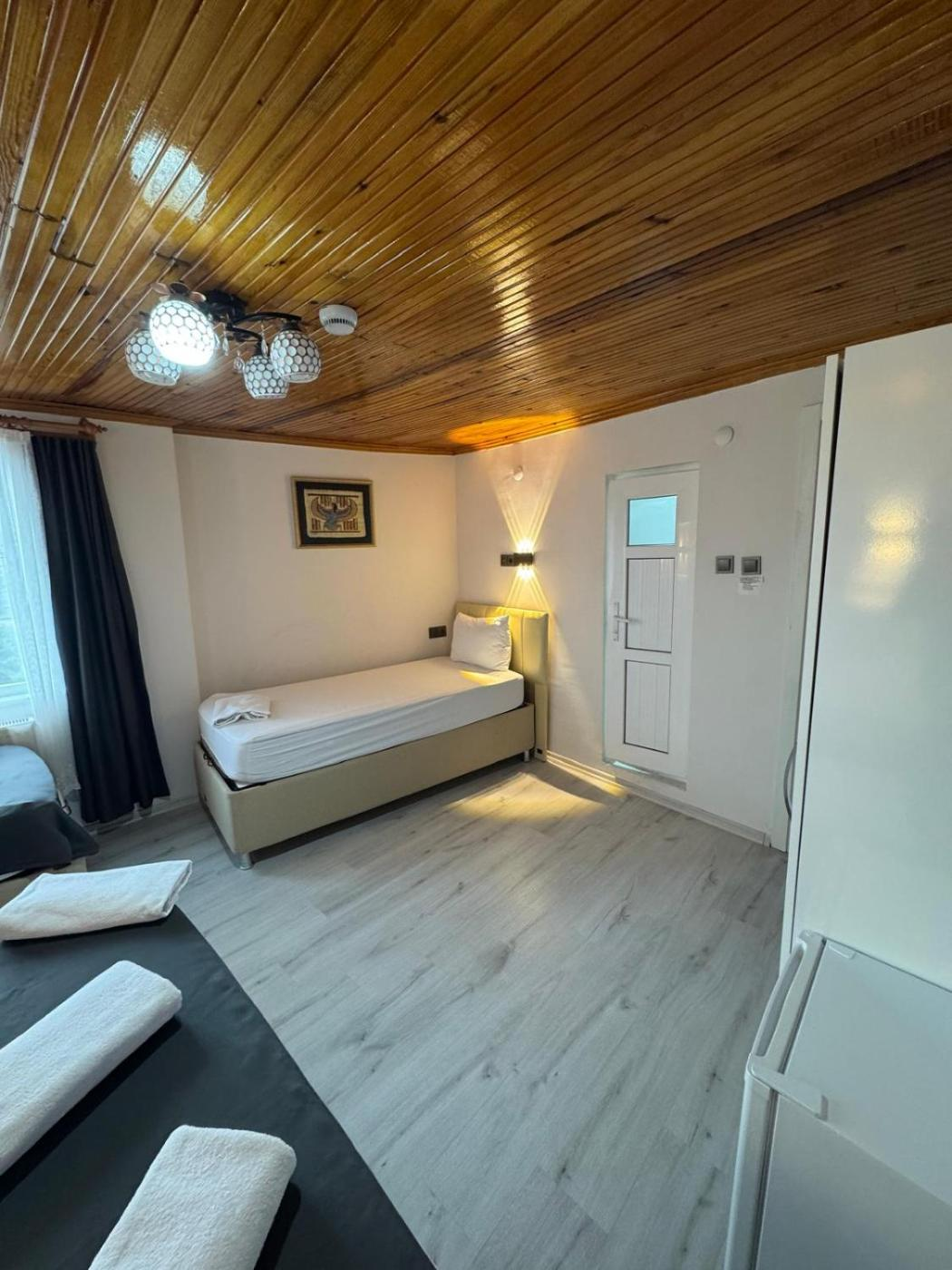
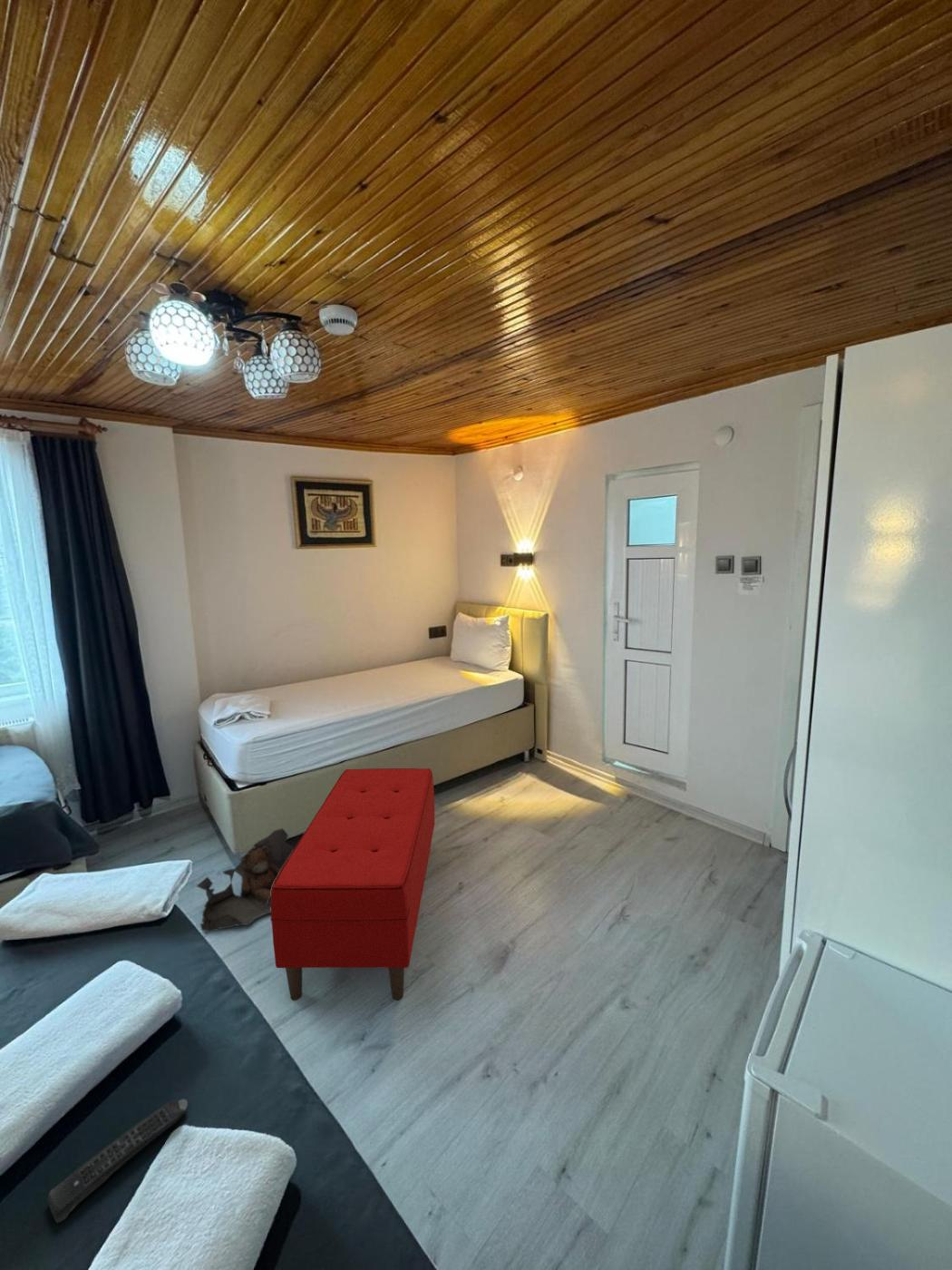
+ bag [196,827,295,933]
+ remote control [46,1099,189,1223]
+ bench [269,767,436,1001]
